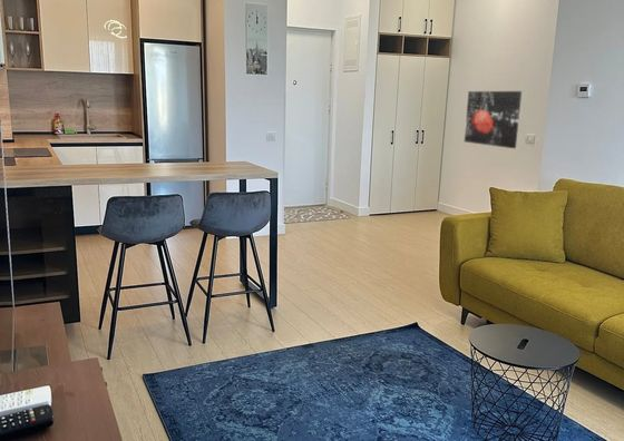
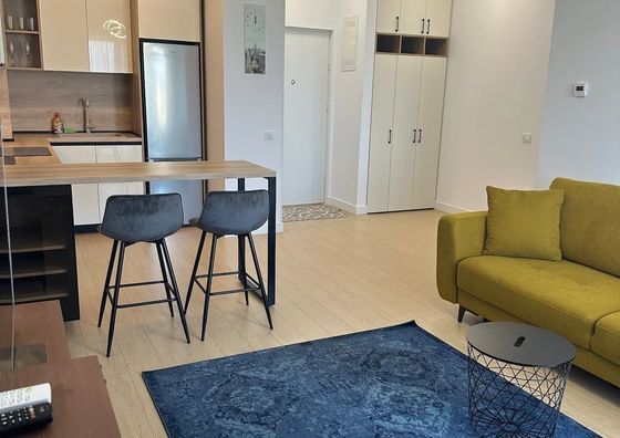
- wall art [464,90,523,149]
